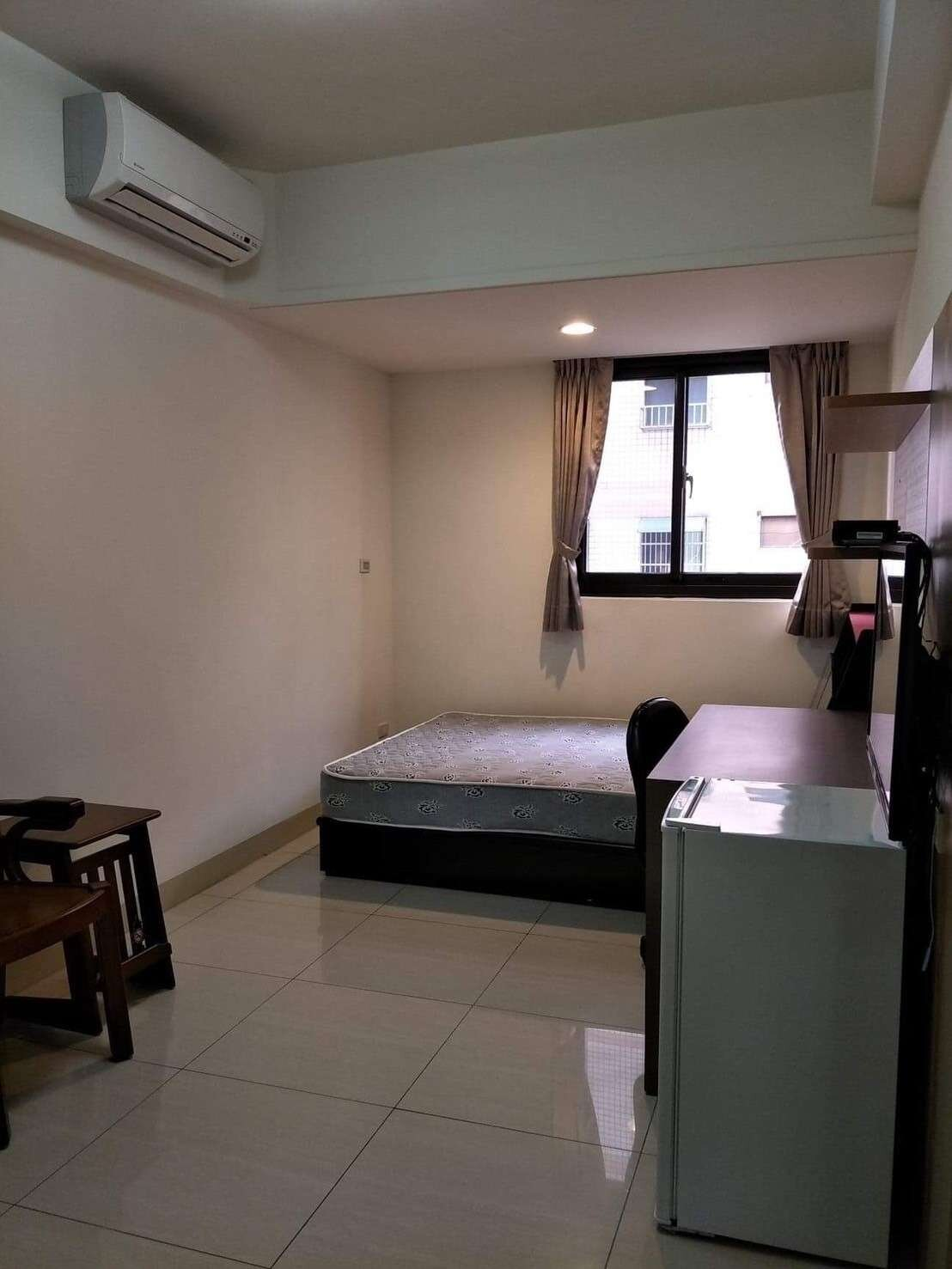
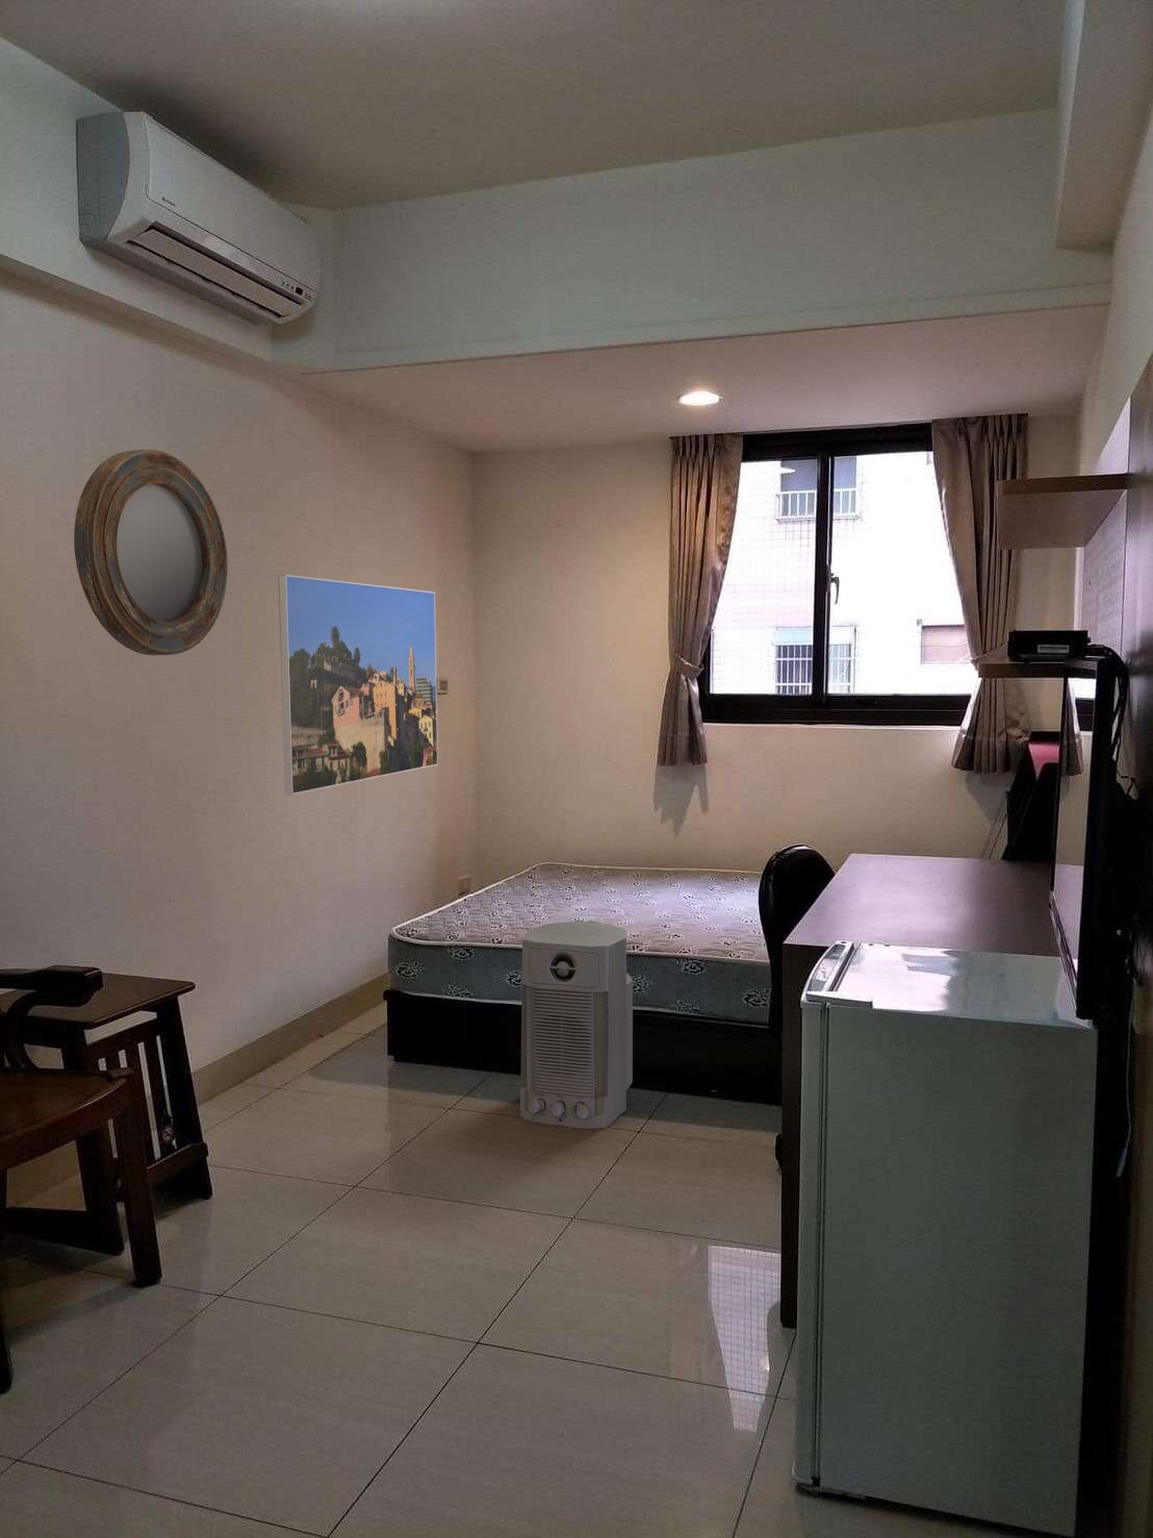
+ air purifier [518,921,633,1130]
+ home mirror [73,448,229,656]
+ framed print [277,573,440,795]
